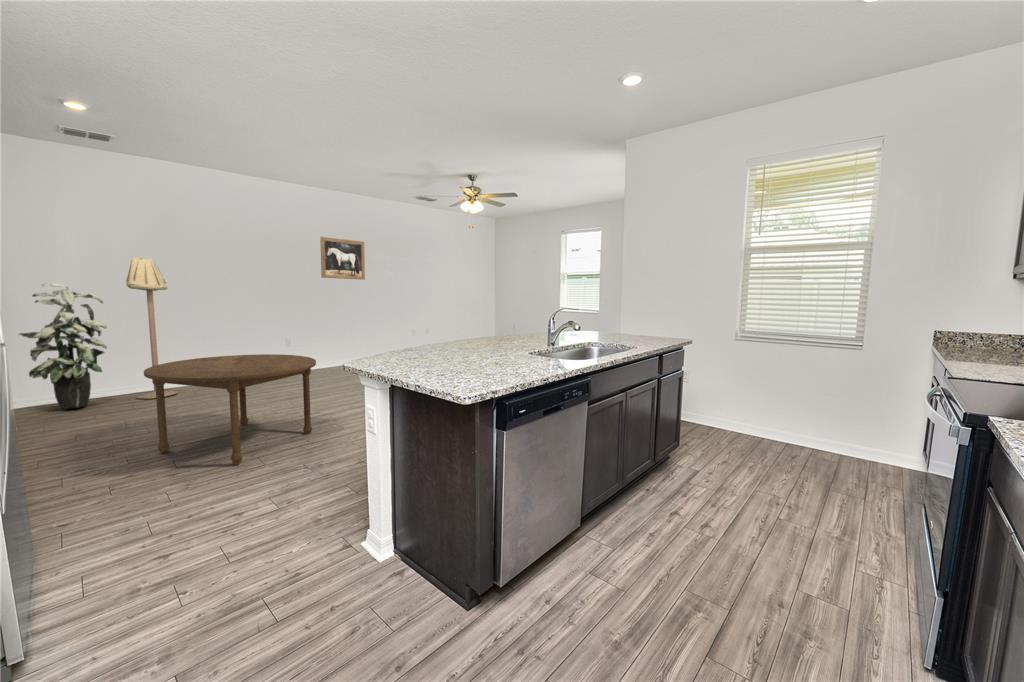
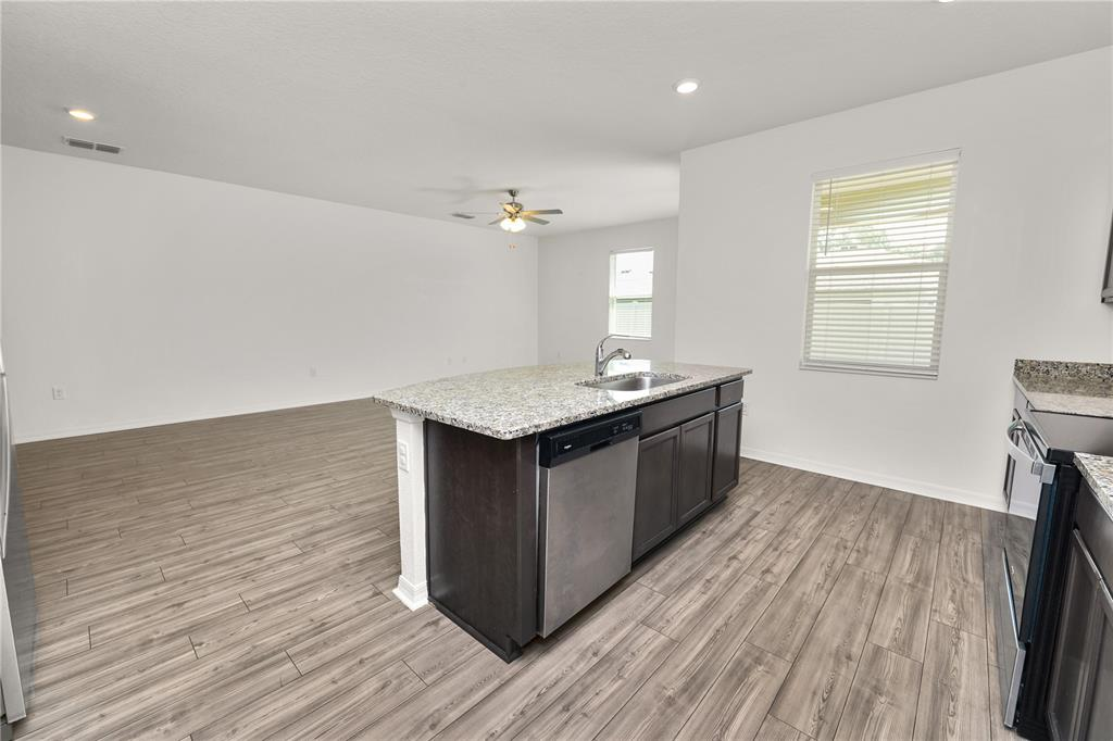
- dining table [143,353,317,465]
- wall art [319,236,366,281]
- floor lamp [125,255,178,400]
- indoor plant [17,282,108,410]
